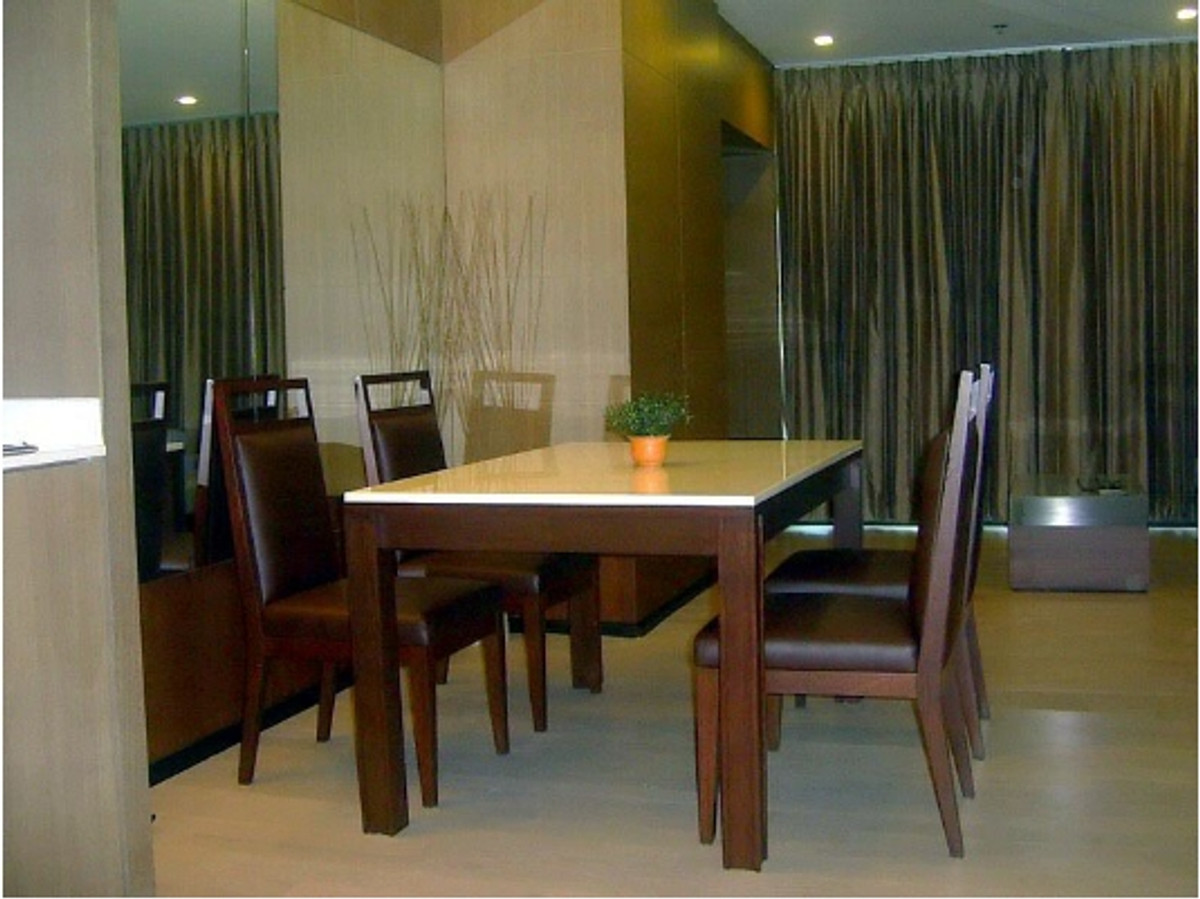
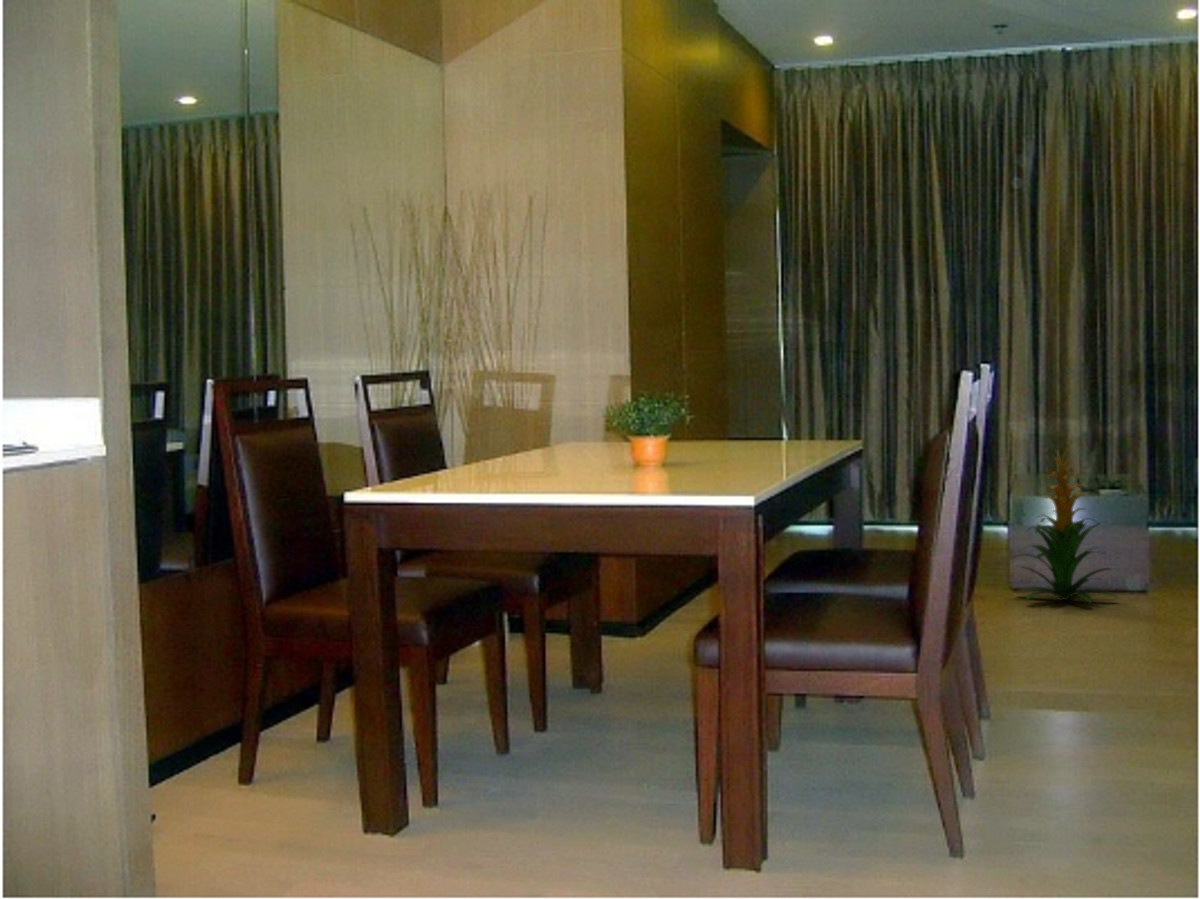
+ indoor plant [1010,447,1121,604]
